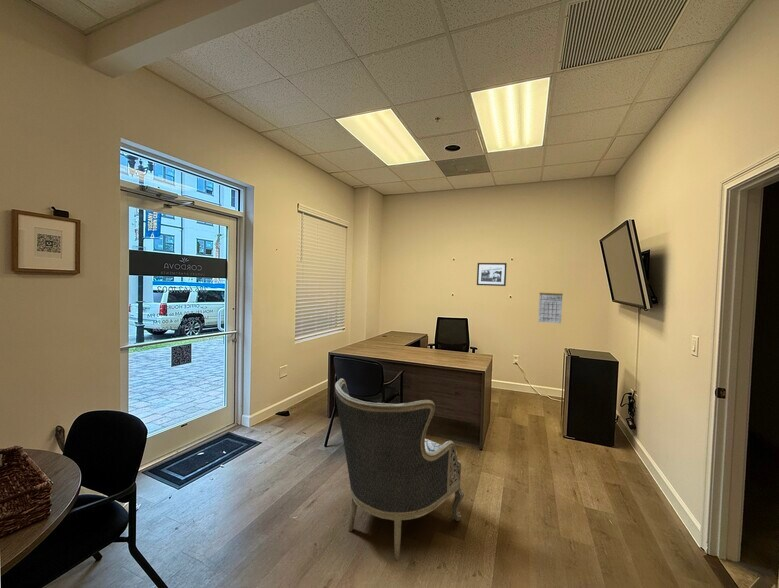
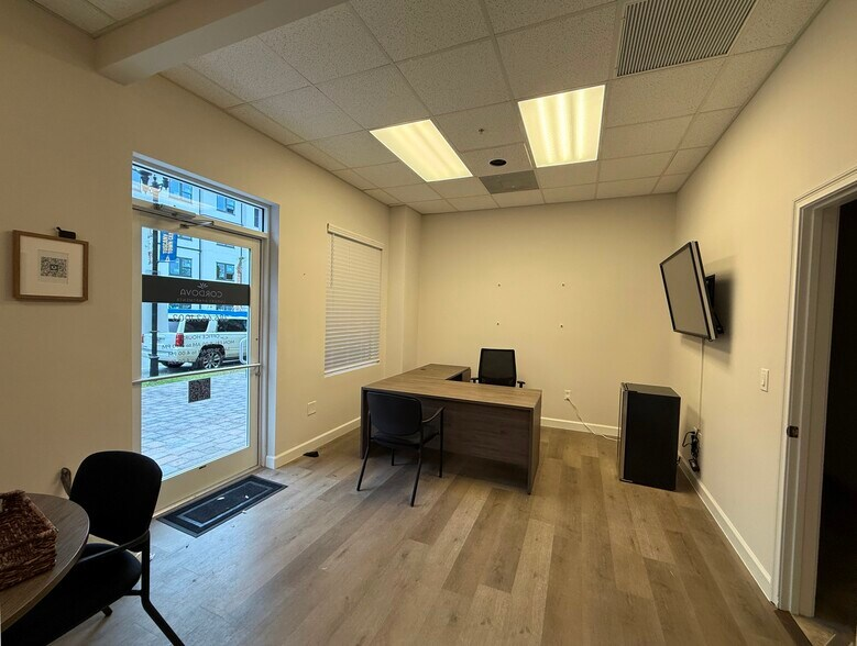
- calendar [538,288,564,324]
- armchair [334,377,465,563]
- picture frame [476,262,507,287]
